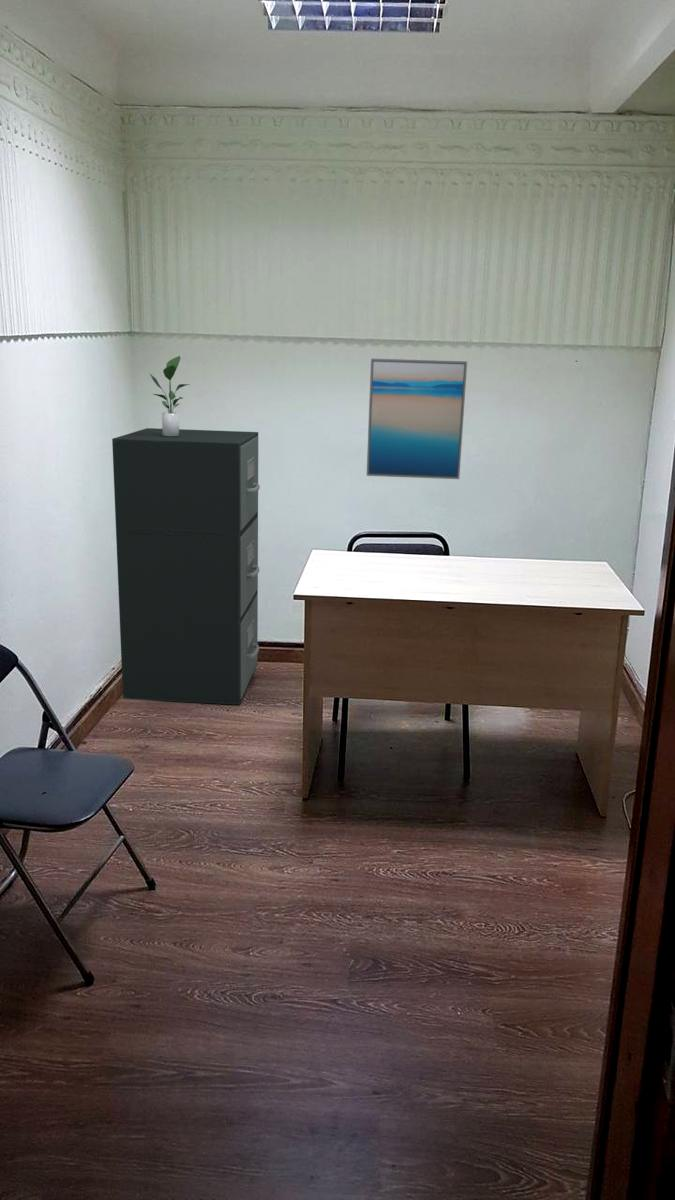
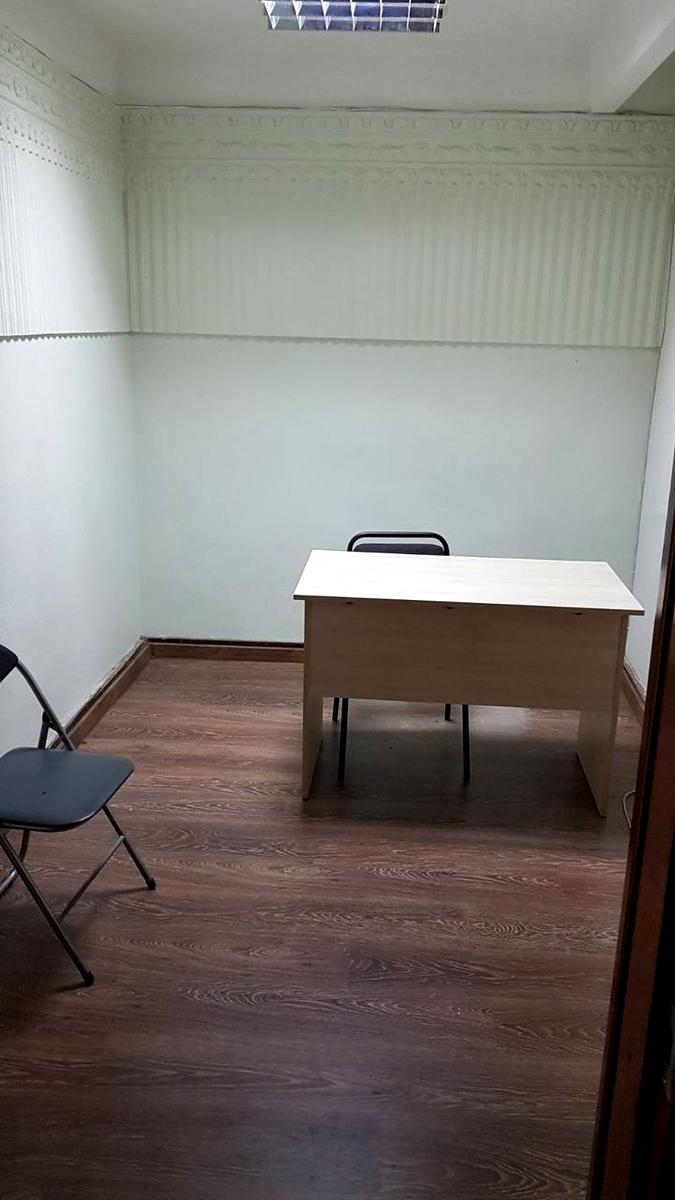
- wall art [366,358,468,480]
- filing cabinet [111,427,261,706]
- potted plant [149,355,191,437]
